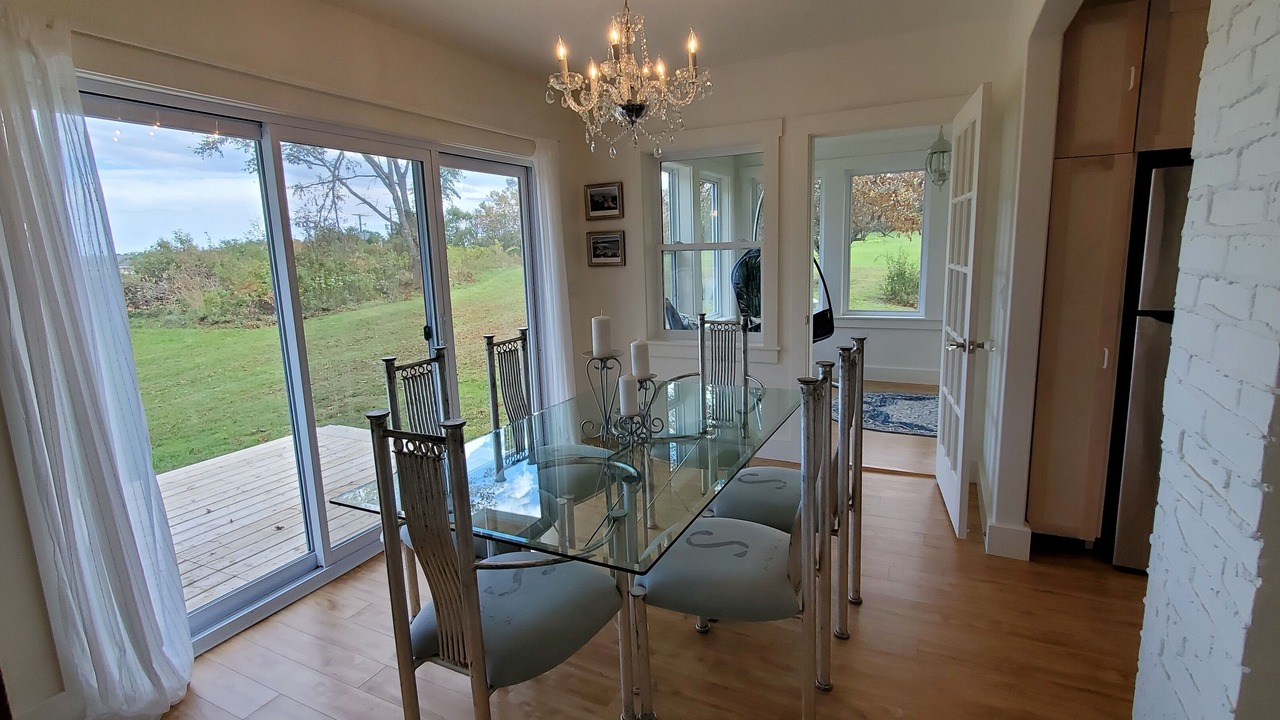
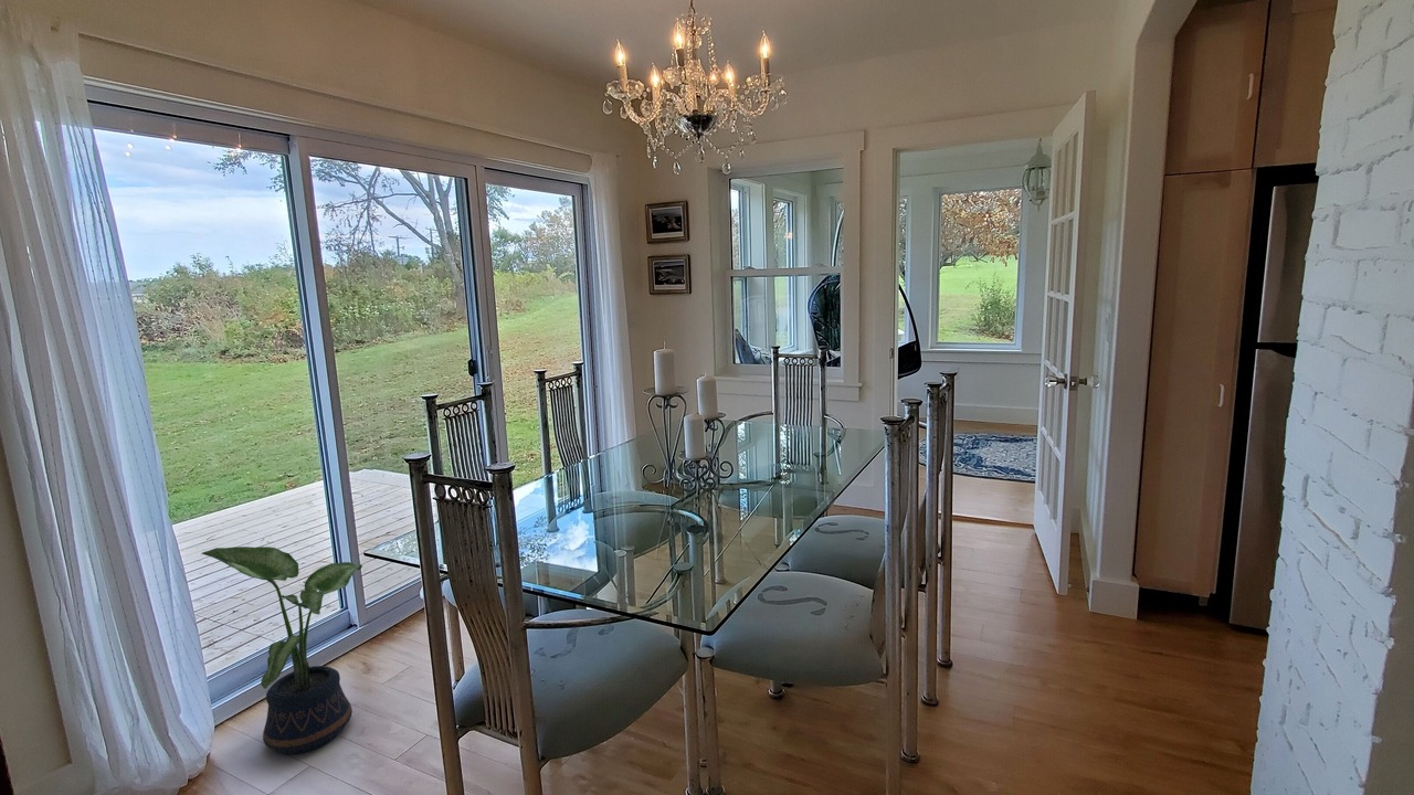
+ potted plant [201,545,363,755]
